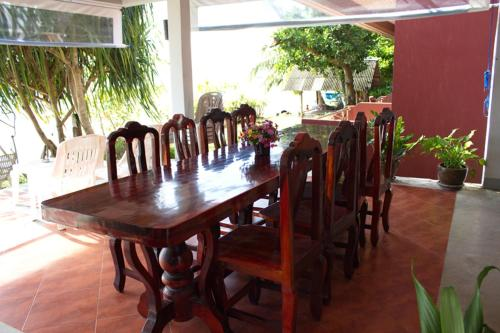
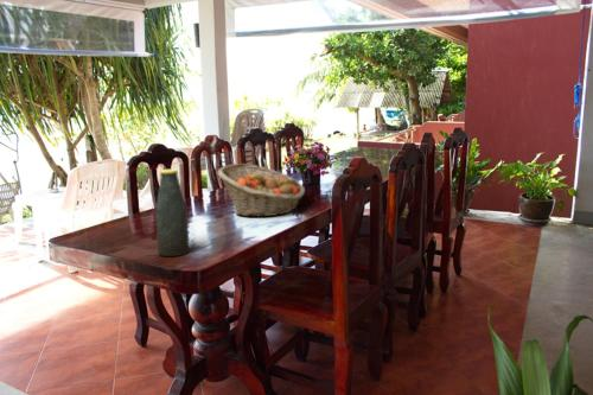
+ bottle [154,168,190,257]
+ fruit basket [216,163,306,217]
